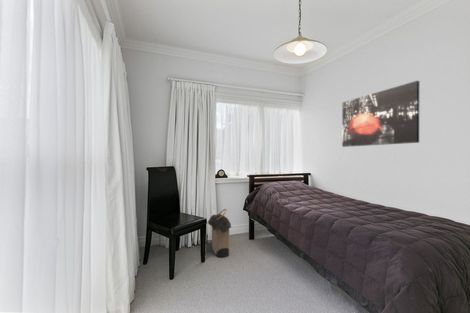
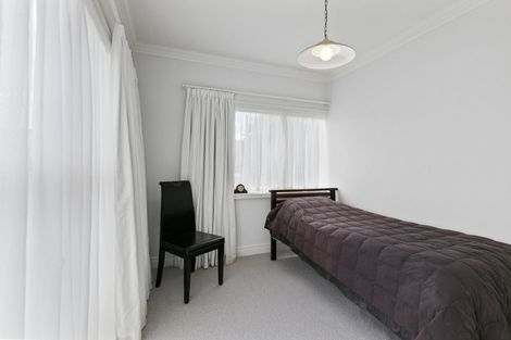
- laundry hamper [207,208,233,258]
- wall art [341,80,420,148]
